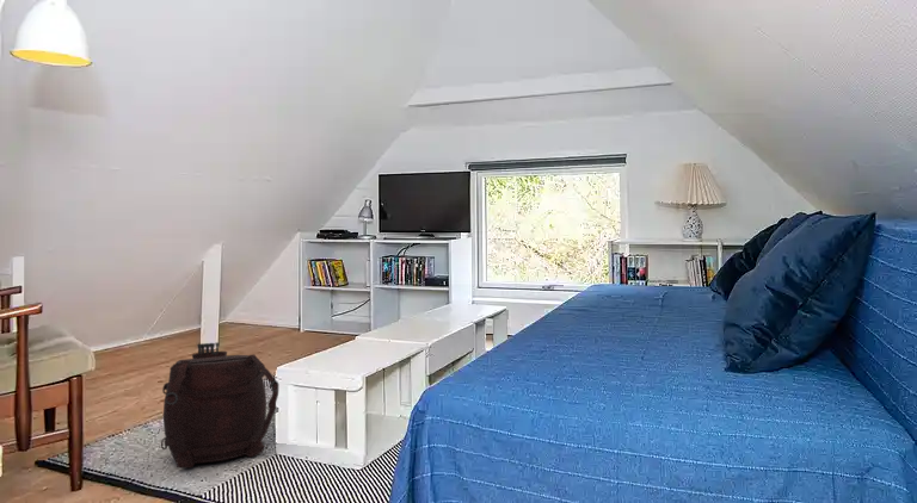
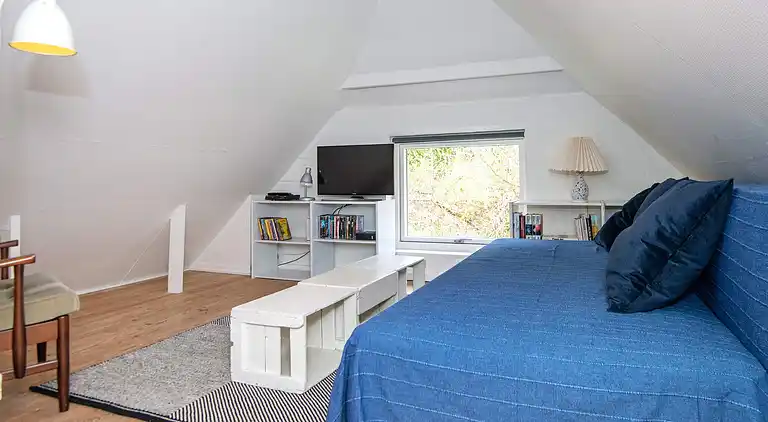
- backpack [160,341,279,468]
